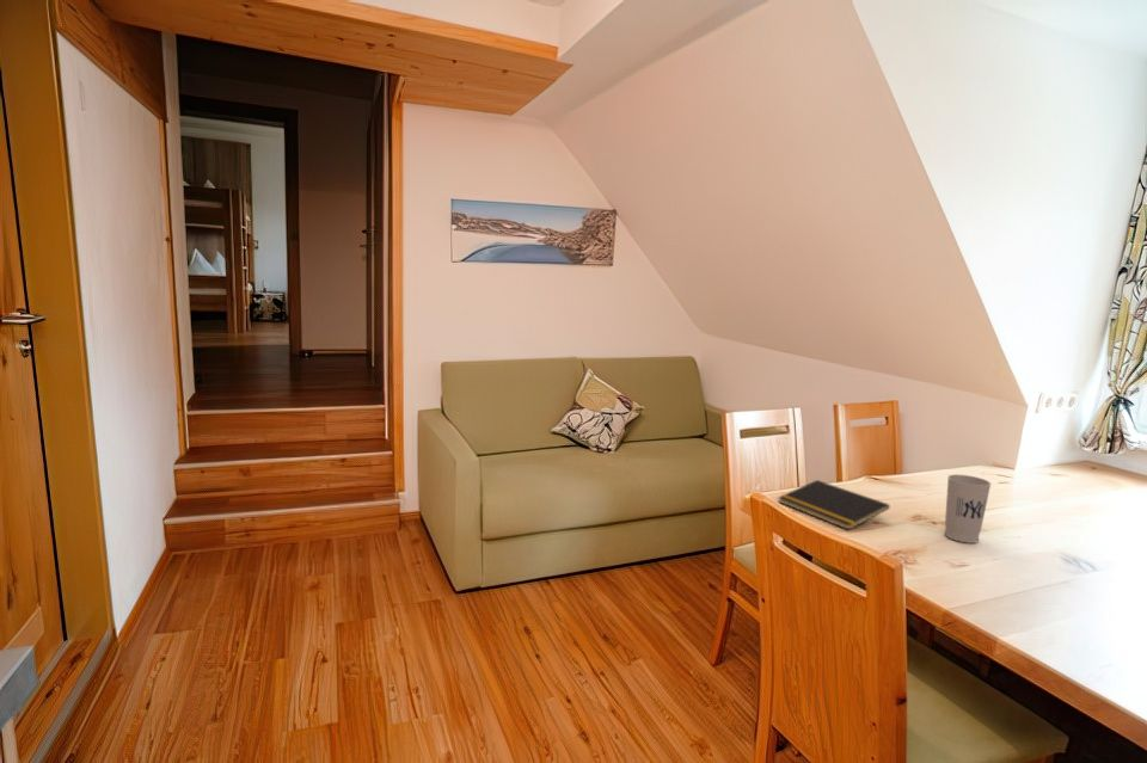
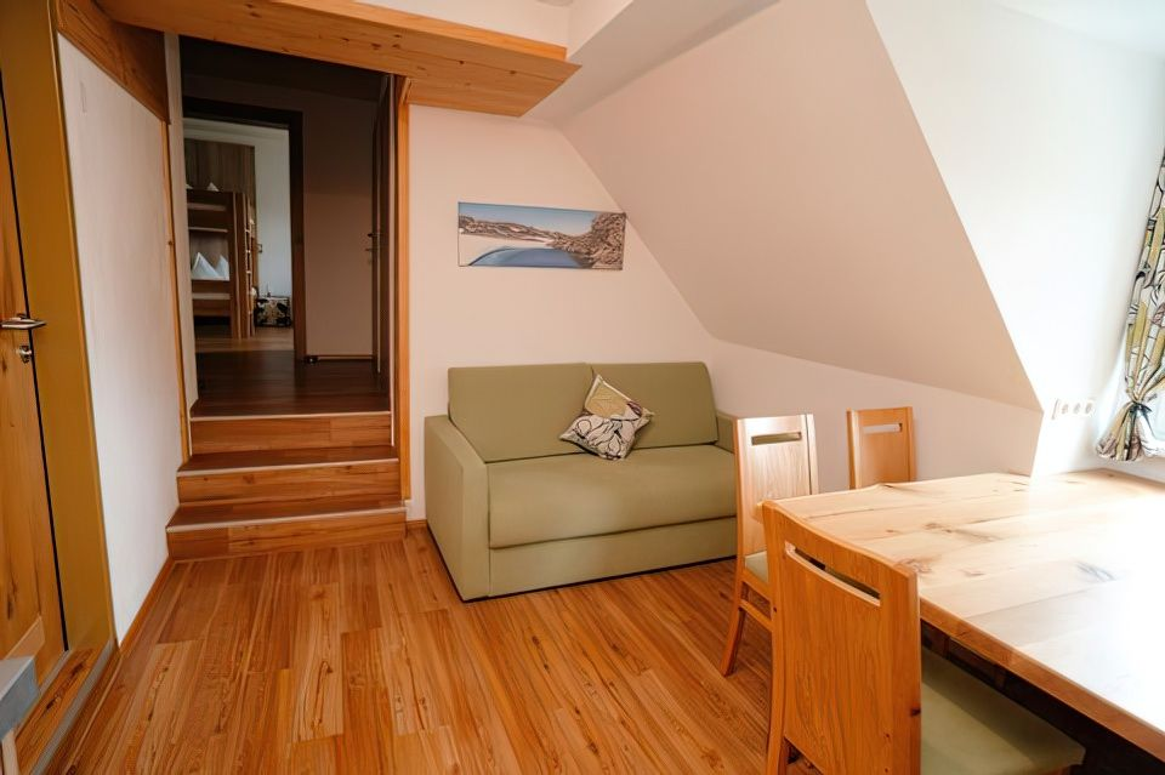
- notepad [777,479,890,531]
- cup [944,473,992,544]
